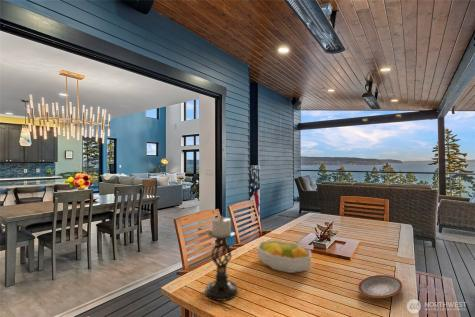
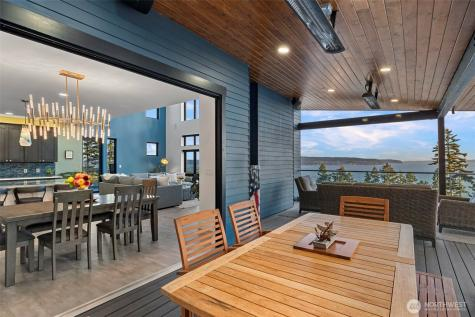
- candle holder [204,215,239,302]
- fruit bowl [256,239,312,274]
- plate [357,274,403,299]
